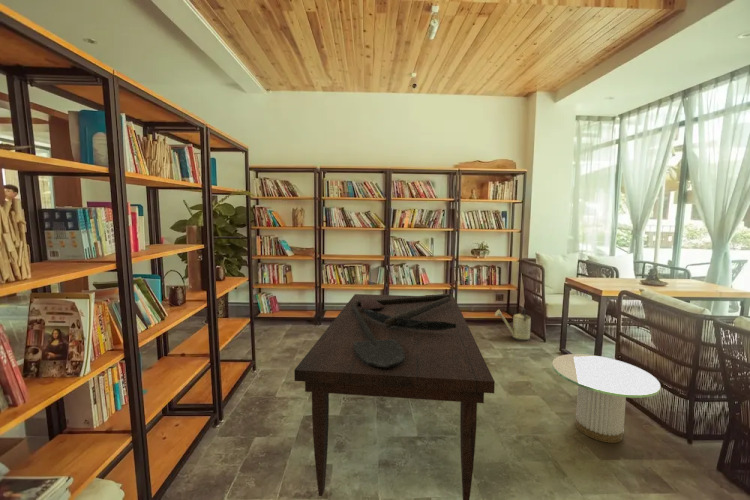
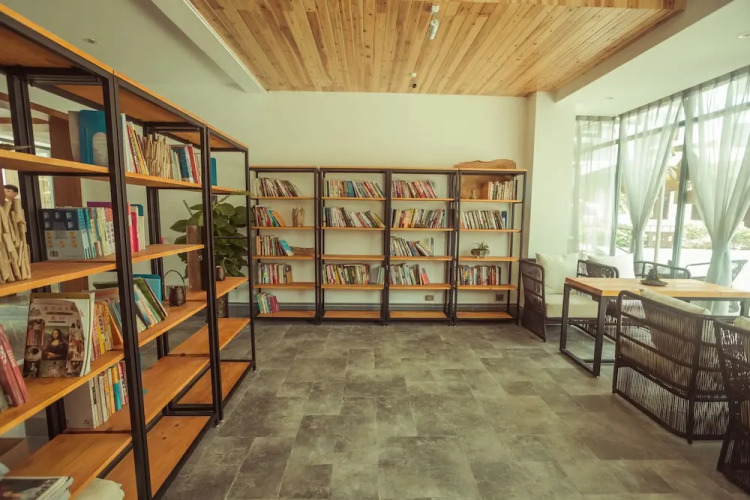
- dining table [293,293,496,500]
- side table [551,353,661,444]
- watering can [494,305,535,342]
